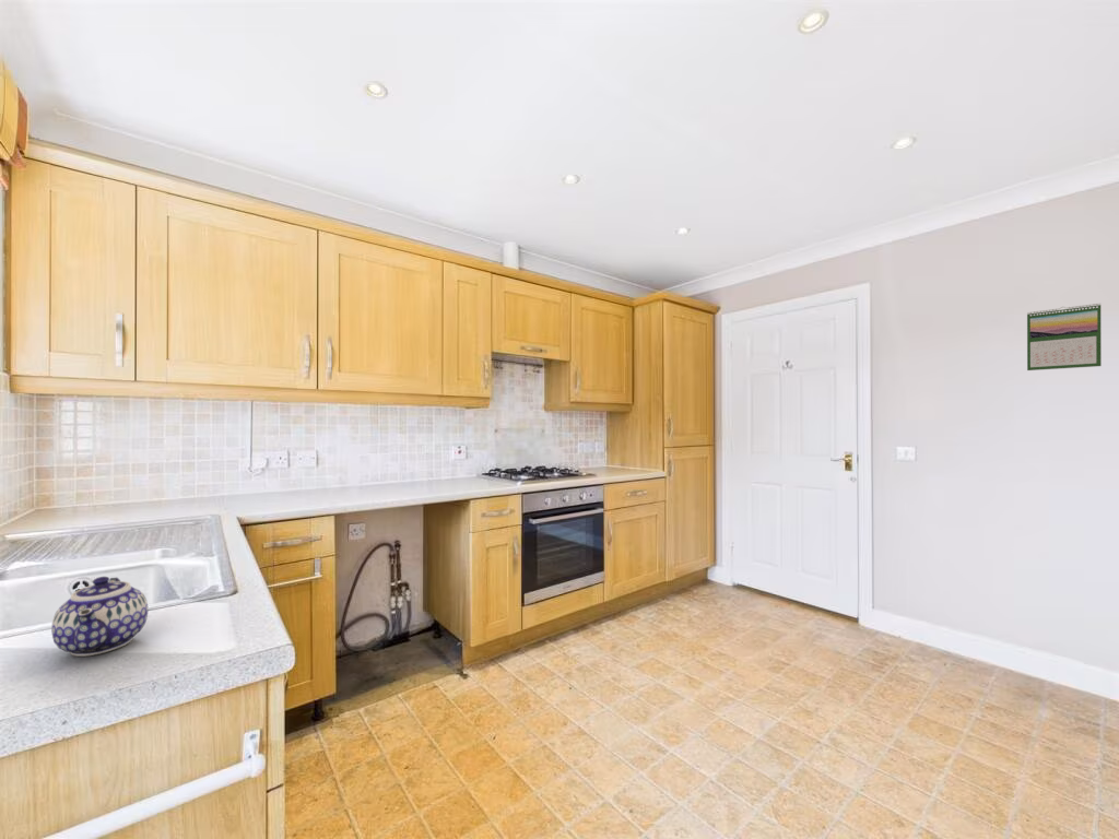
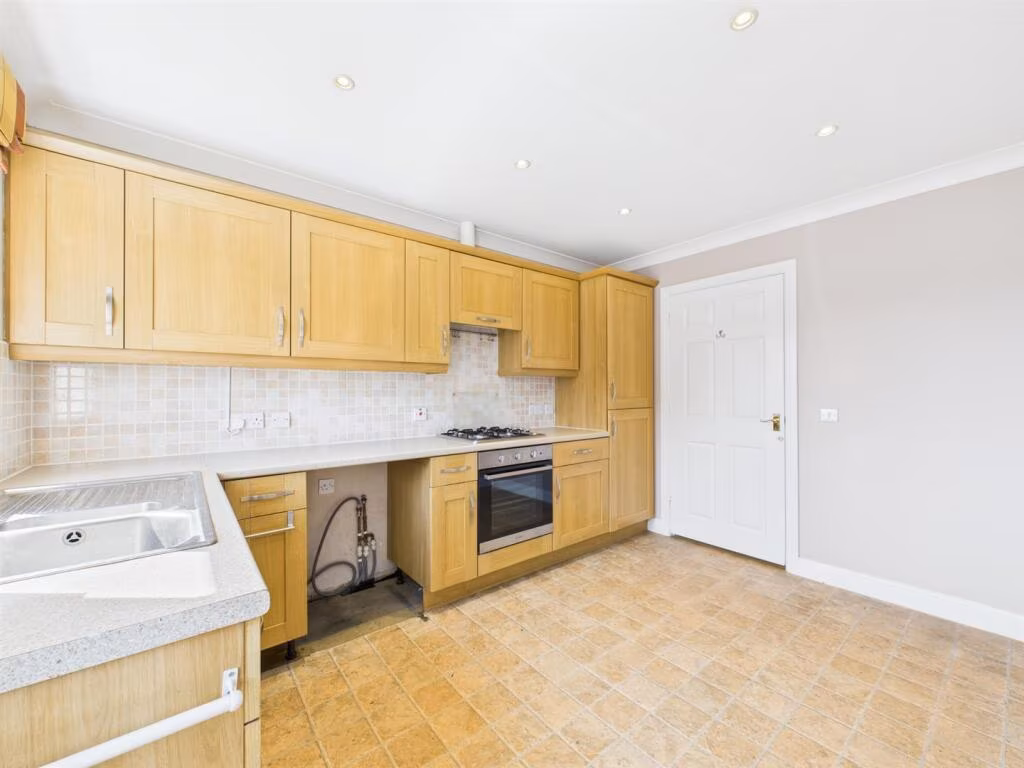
- calendar [1026,303,1103,371]
- teapot [50,576,149,658]
